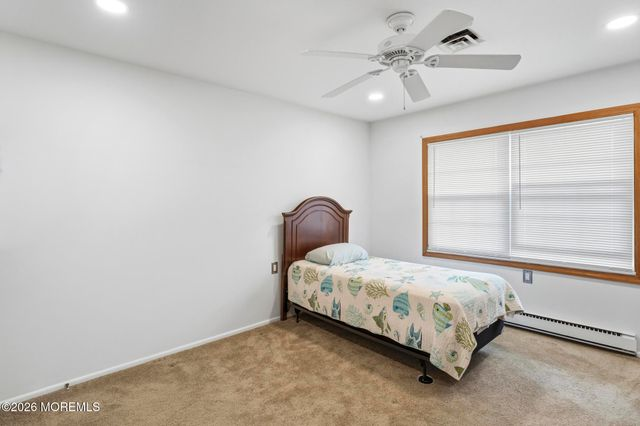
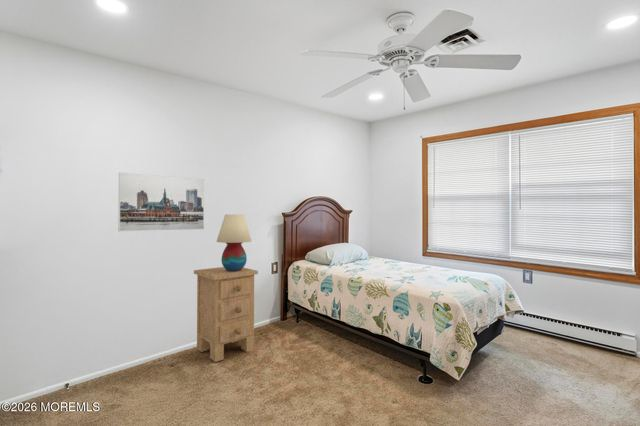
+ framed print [117,171,205,232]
+ table lamp [216,214,252,272]
+ nightstand [193,266,259,363]
